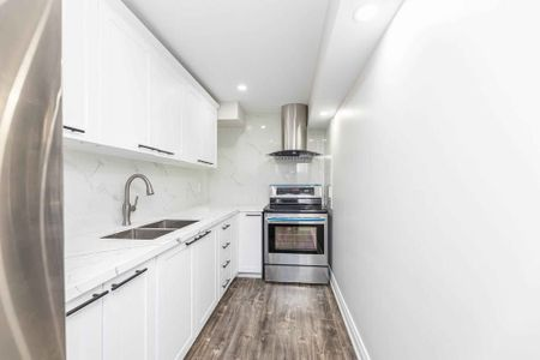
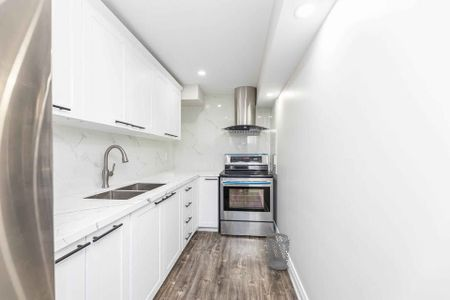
+ wastebasket [266,232,291,271]
